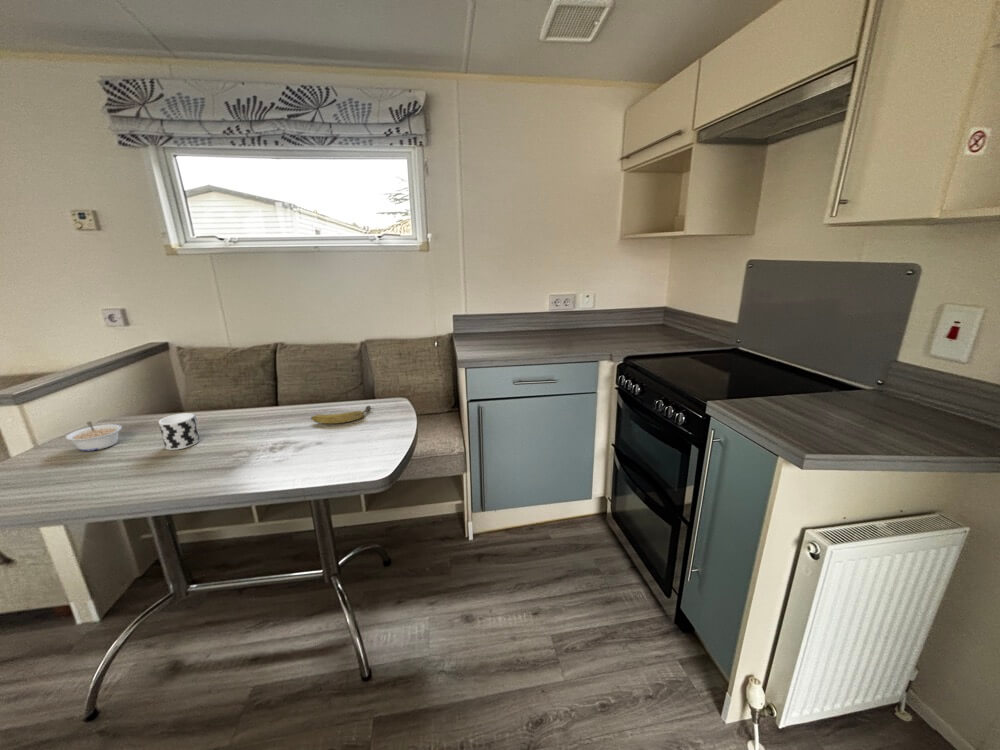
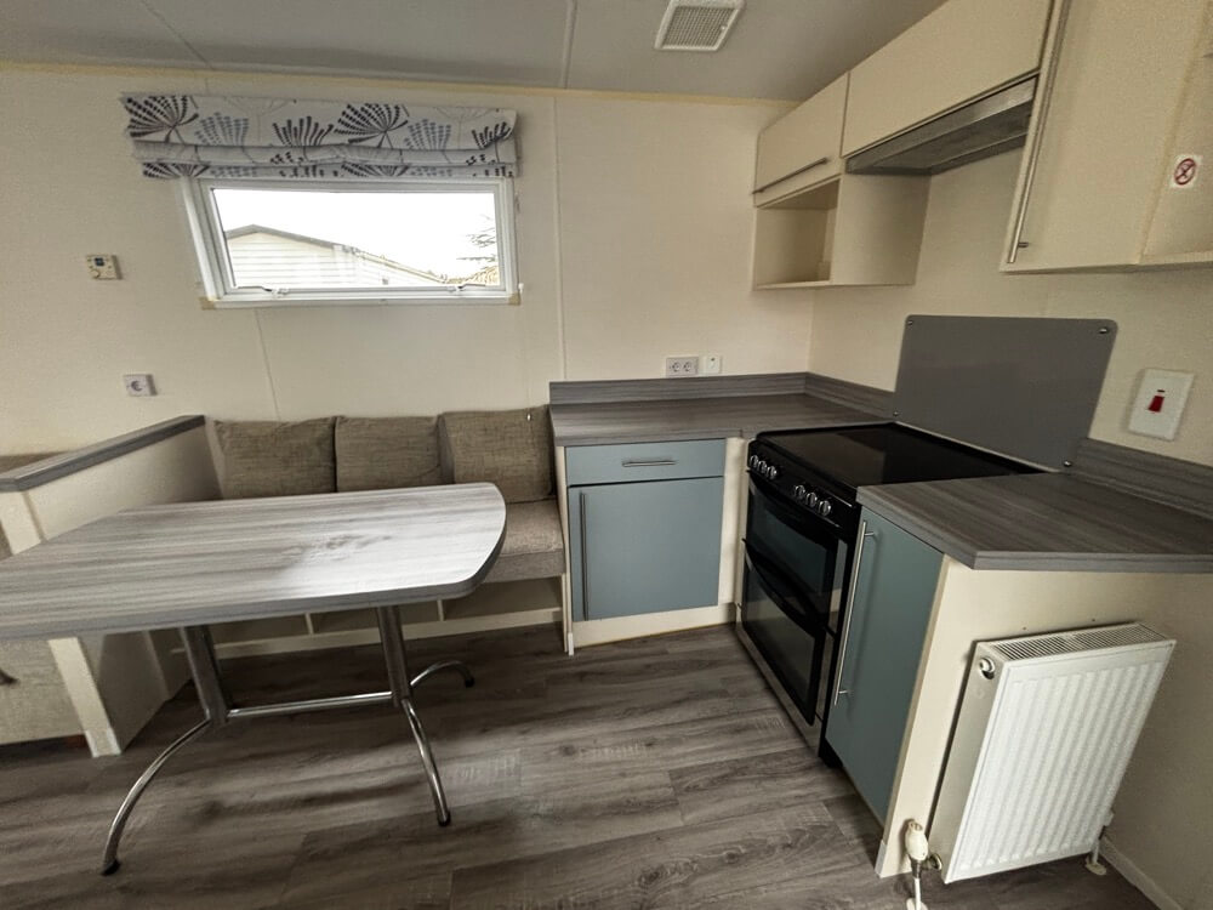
- fruit [310,405,372,425]
- cup [158,412,200,451]
- legume [65,420,123,452]
